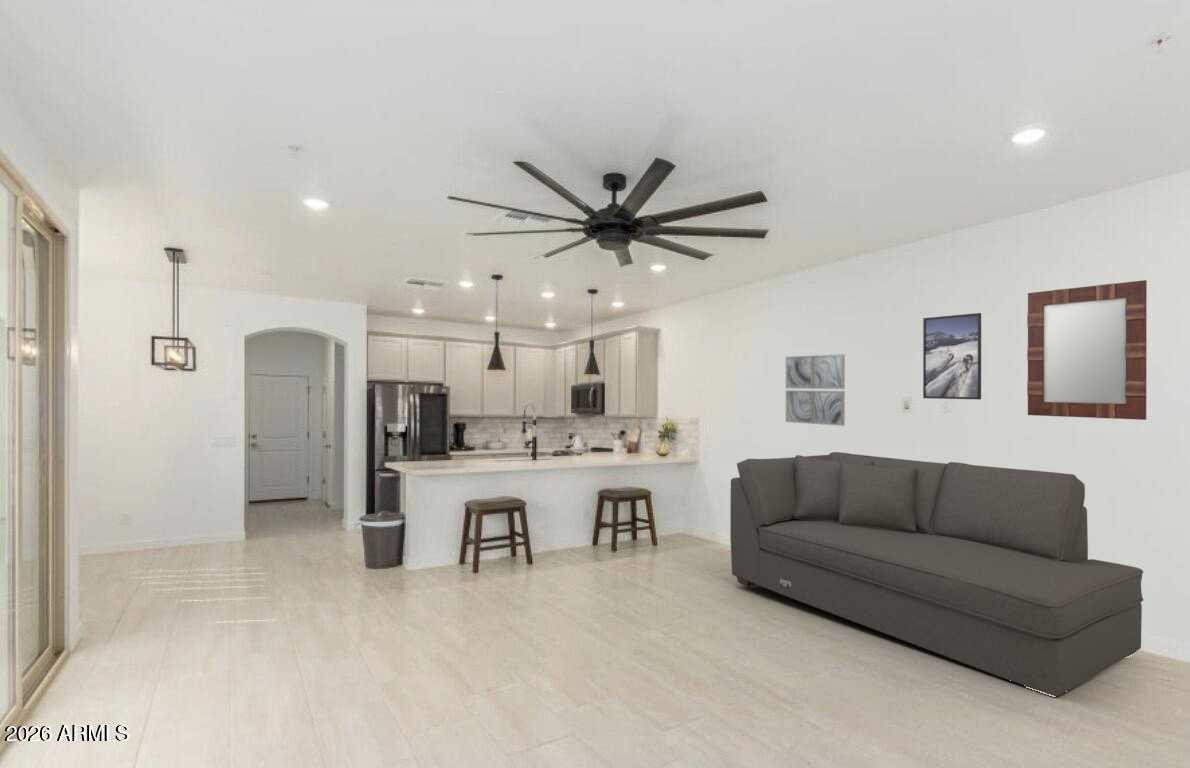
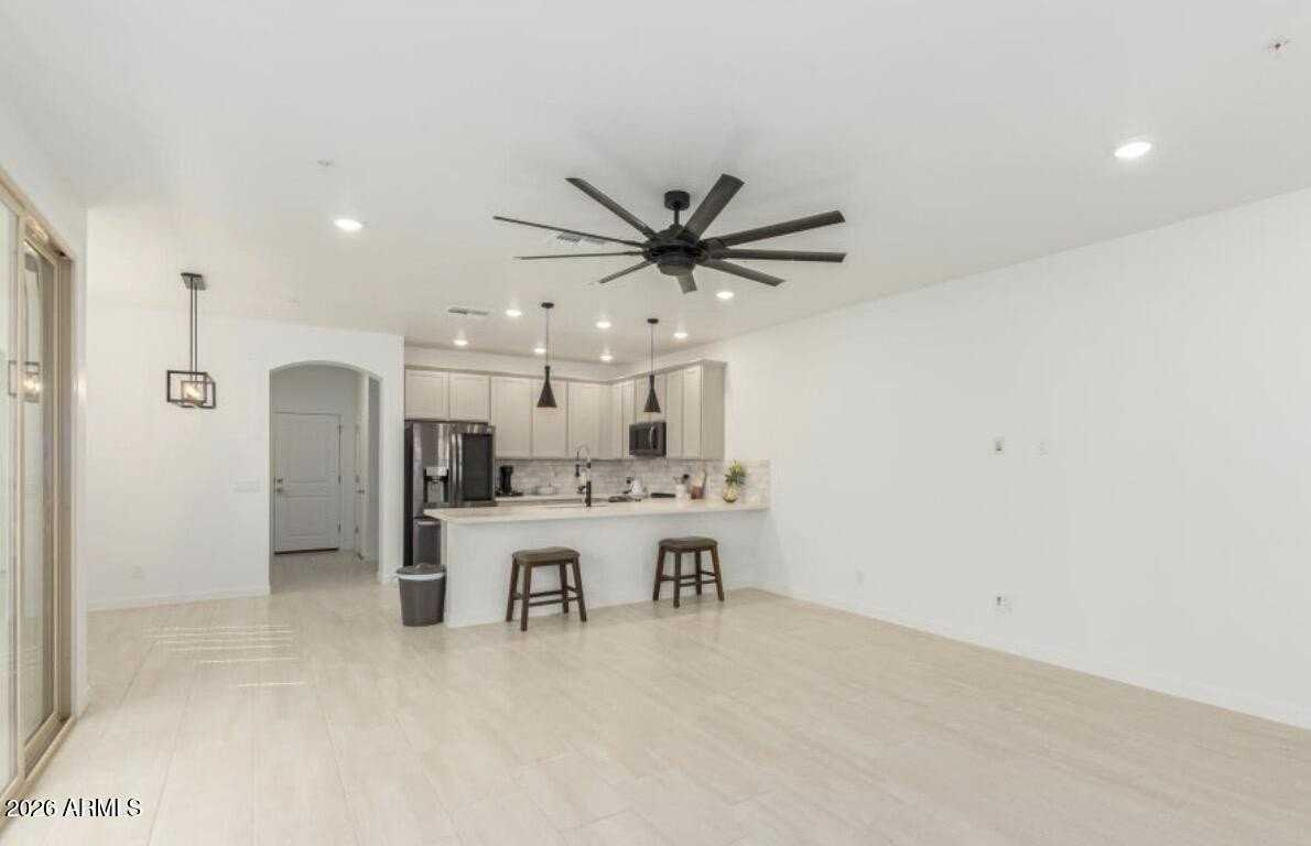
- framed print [922,312,982,400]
- sofa [729,451,1144,697]
- home mirror [1026,279,1148,421]
- wall art [785,353,846,427]
